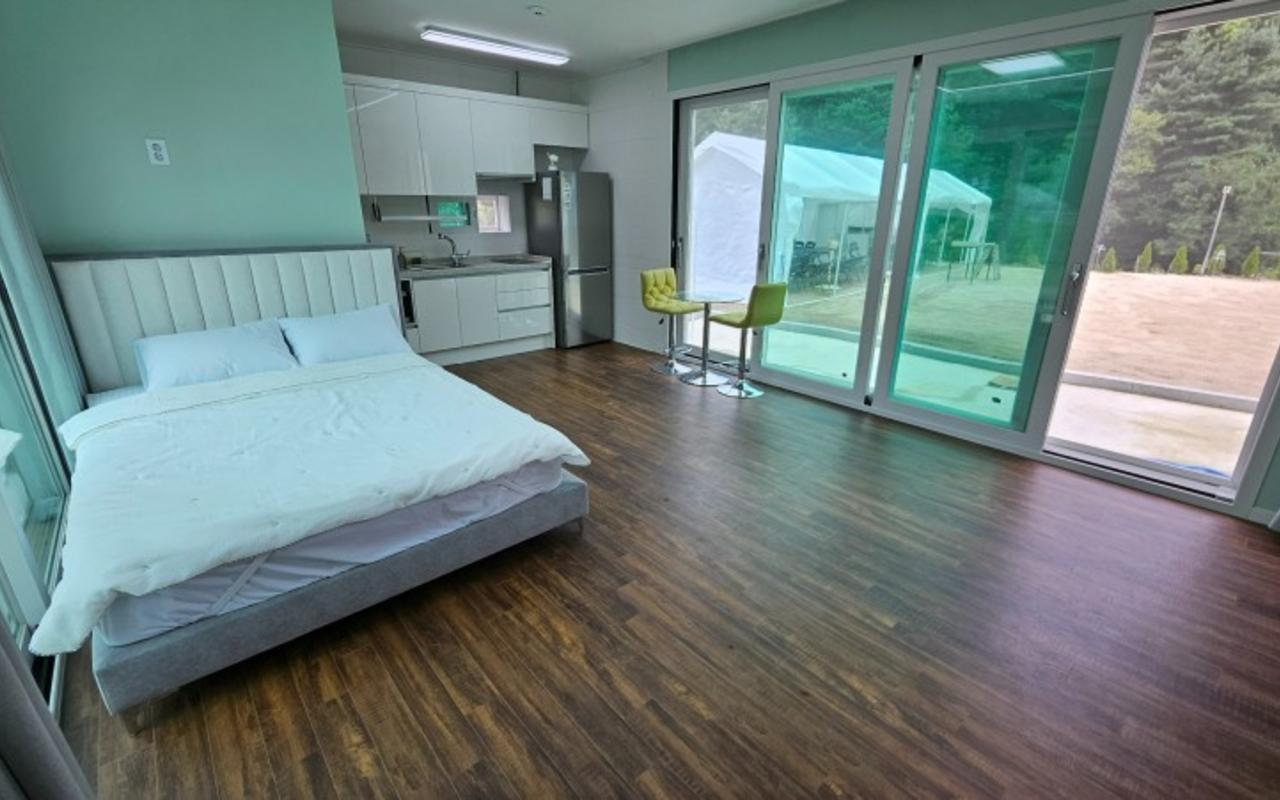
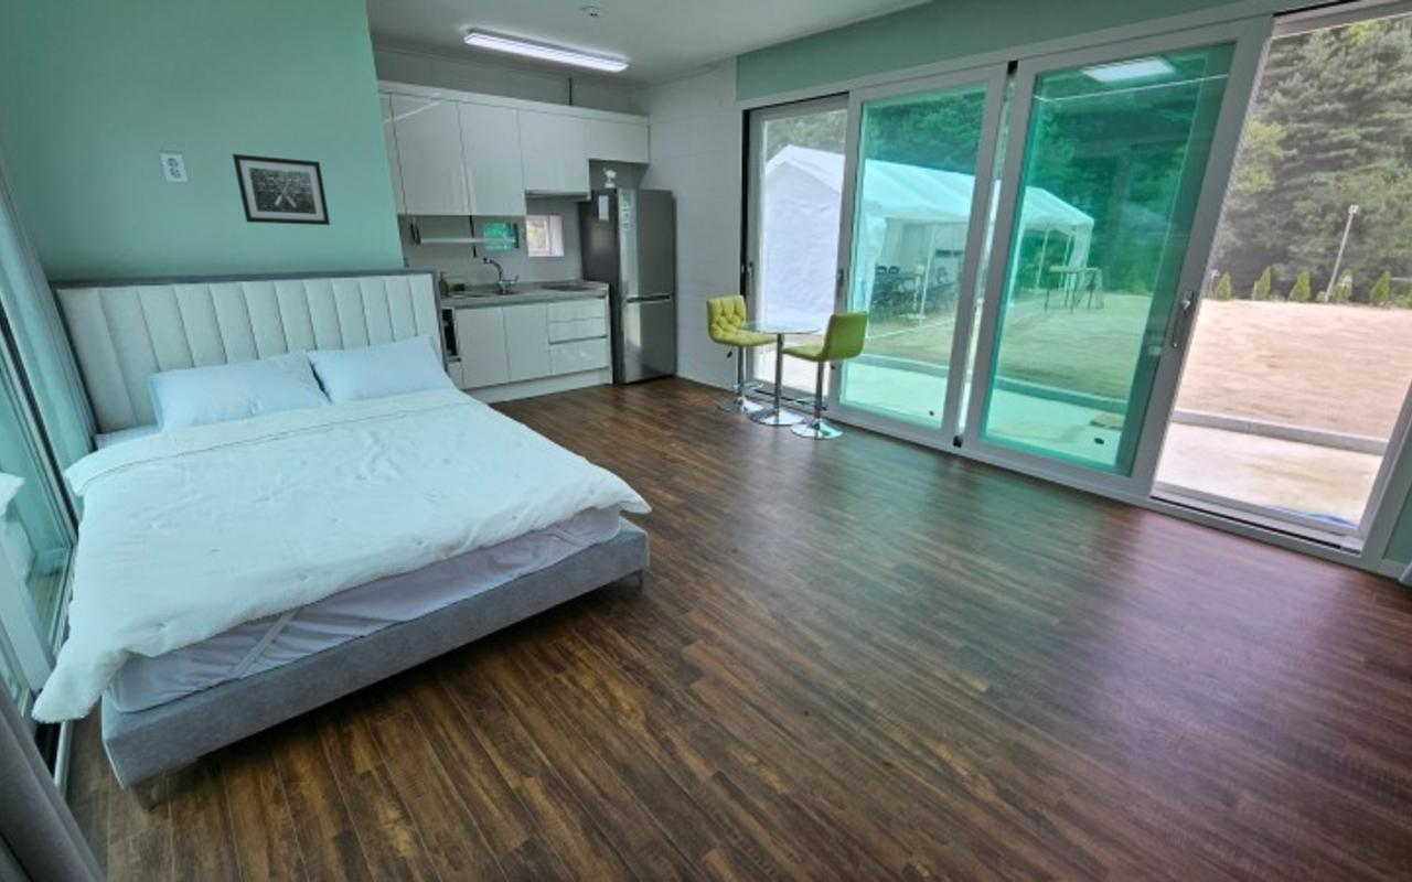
+ wall art [232,153,331,226]
